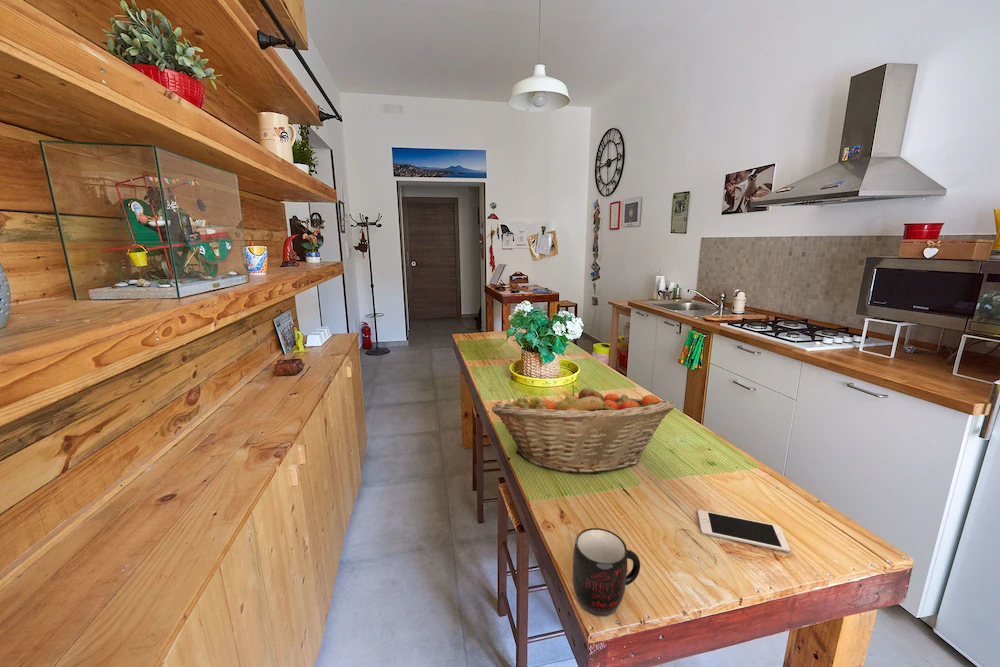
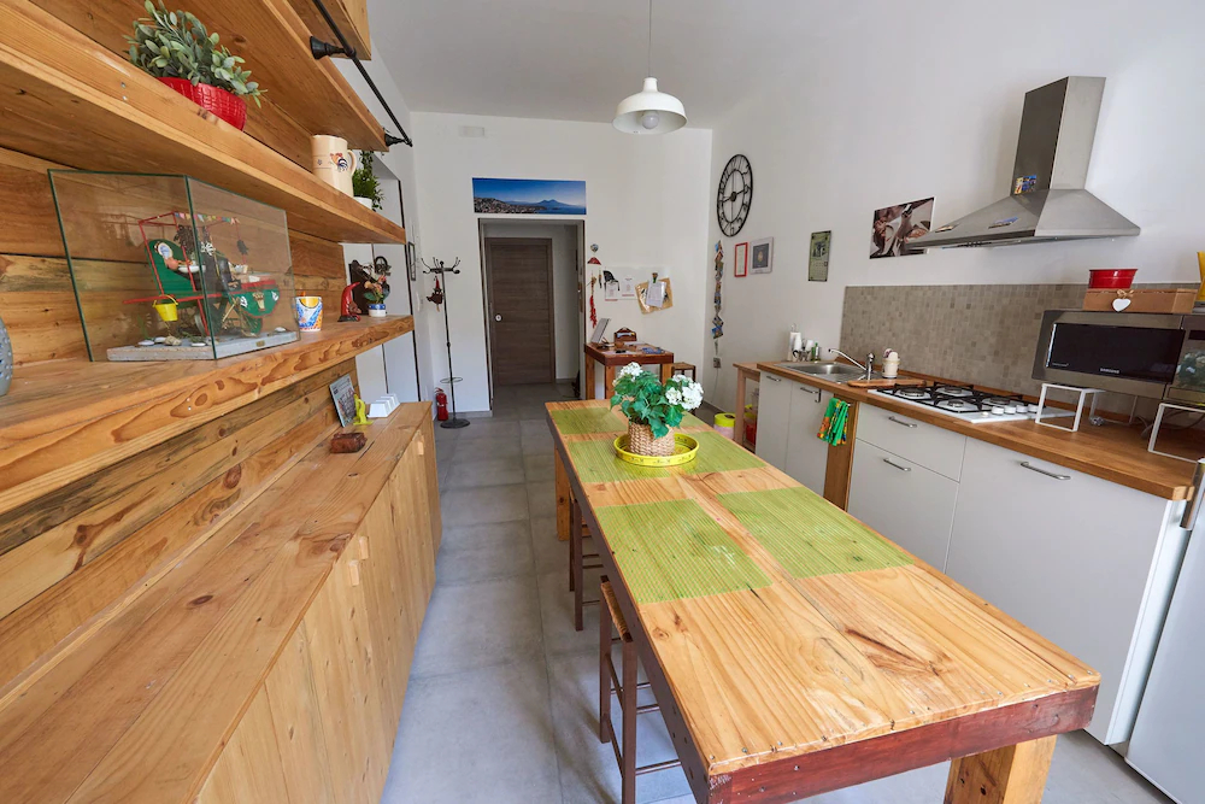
- mug [572,527,641,617]
- cell phone [697,509,791,553]
- fruit basket [491,384,676,475]
